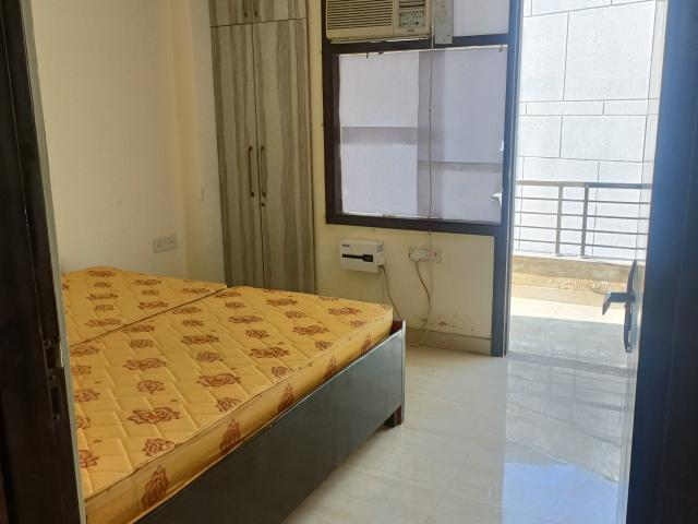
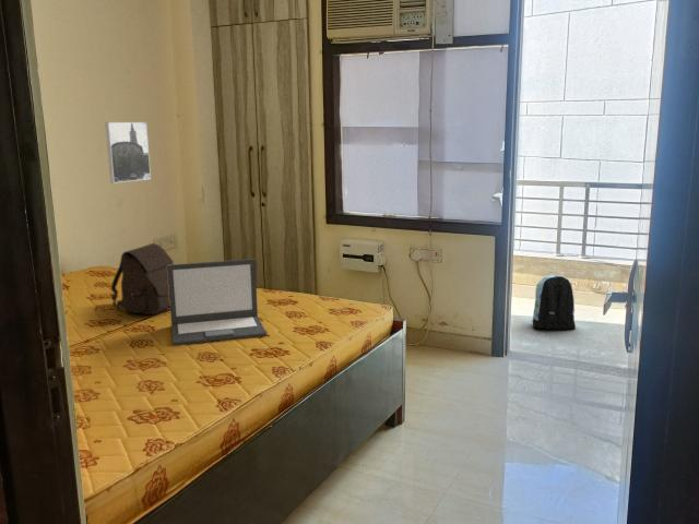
+ satchel [110,242,175,315]
+ laptop [167,258,268,346]
+ backpack [532,274,577,331]
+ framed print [104,121,152,184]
